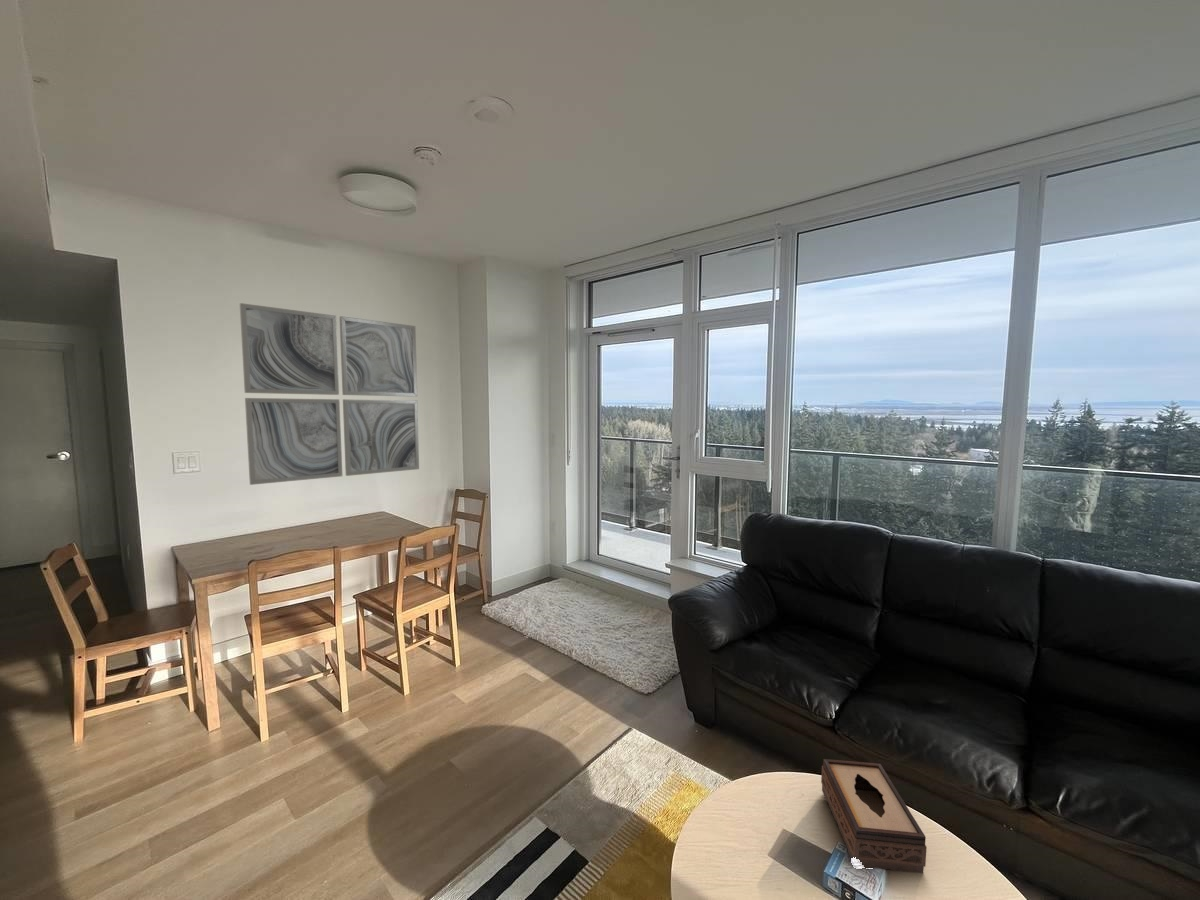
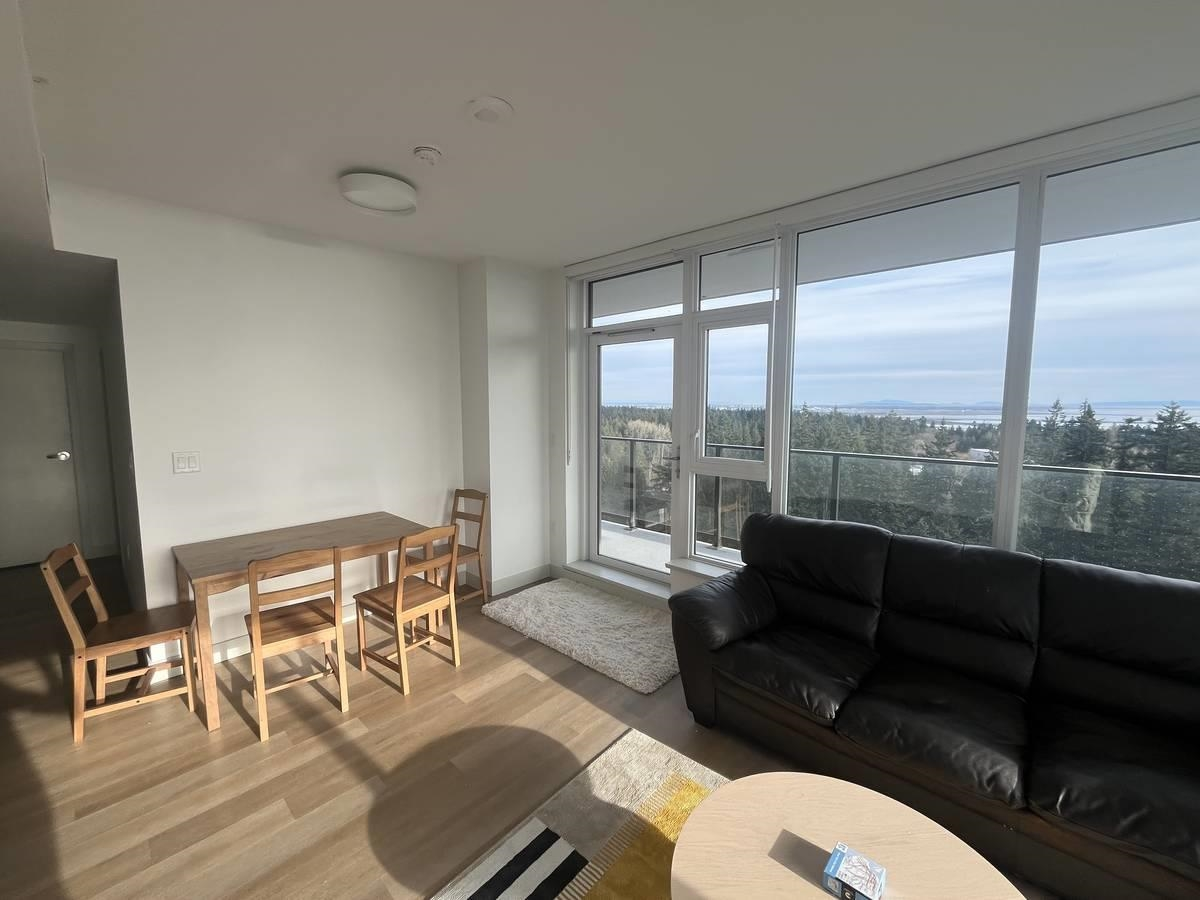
- tissue box [820,758,928,874]
- wall art [239,302,420,486]
